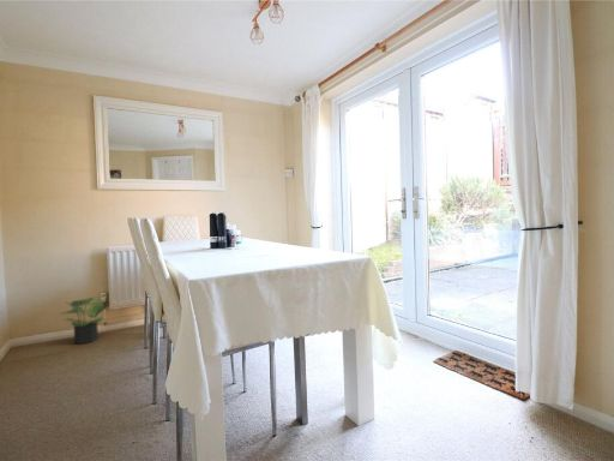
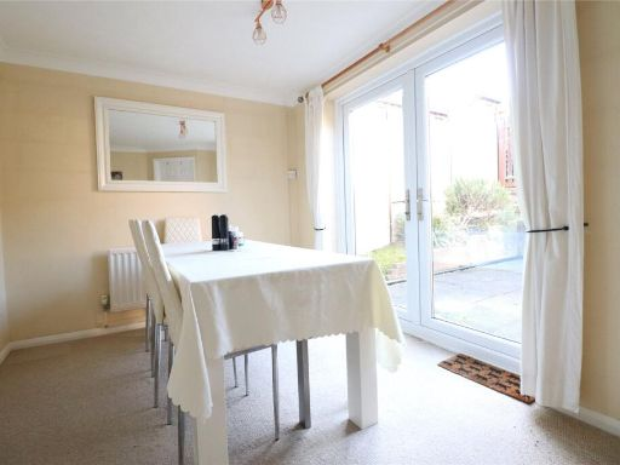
- potted plant [60,295,107,346]
